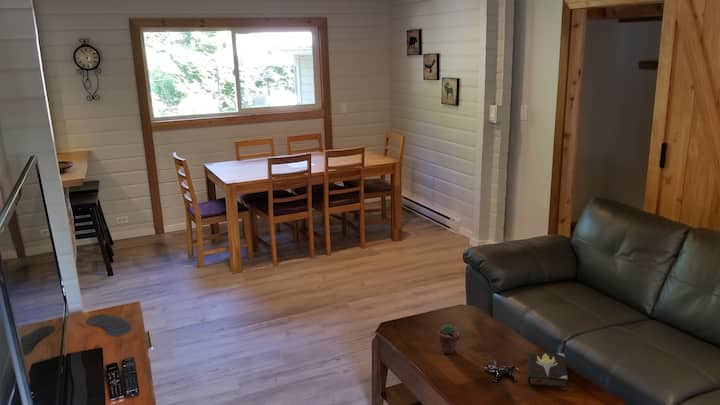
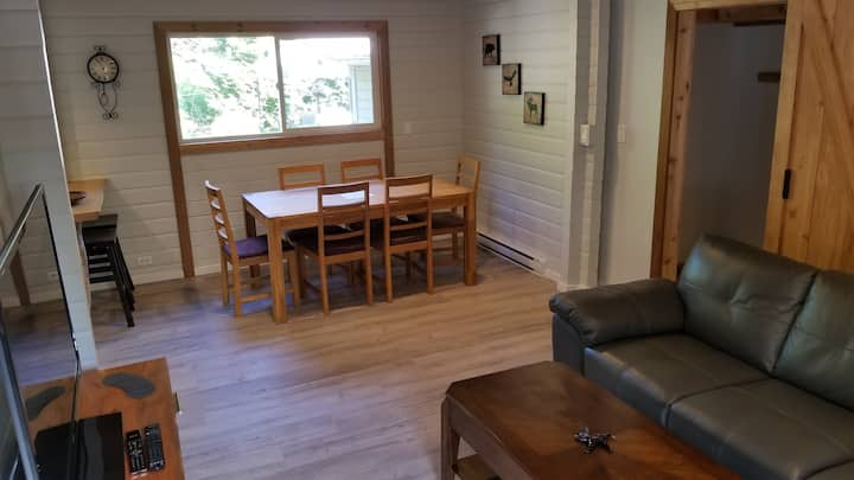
- potted succulent [437,323,461,355]
- hardback book [527,351,569,390]
